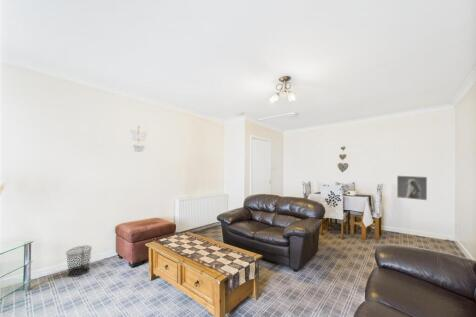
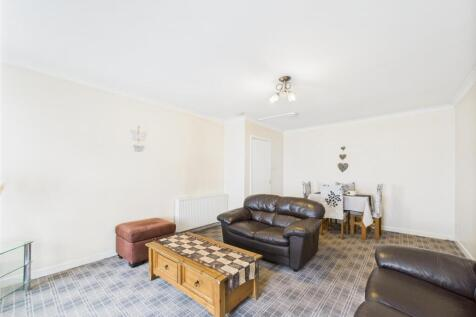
- waste bin [65,245,93,278]
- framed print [396,175,428,201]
